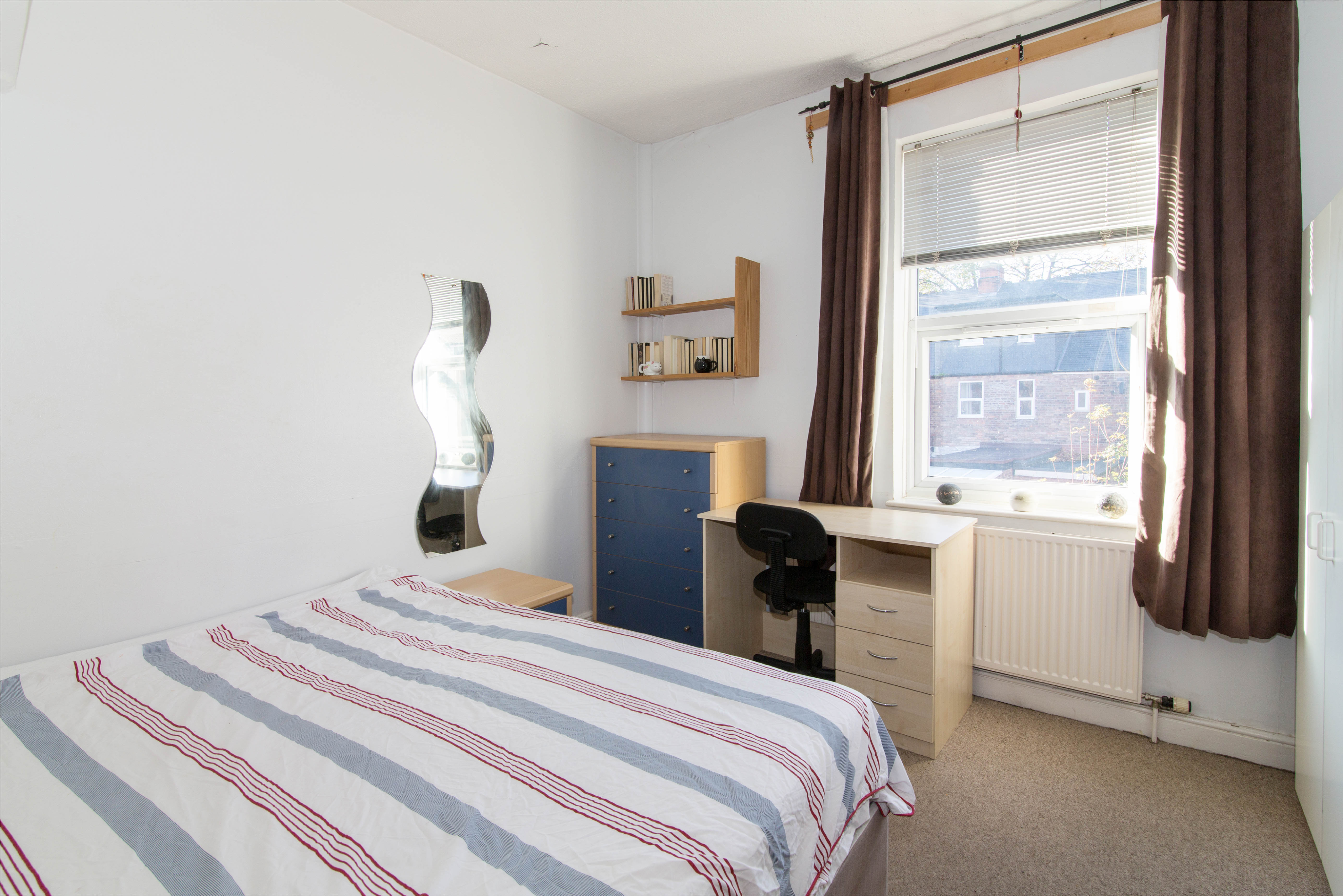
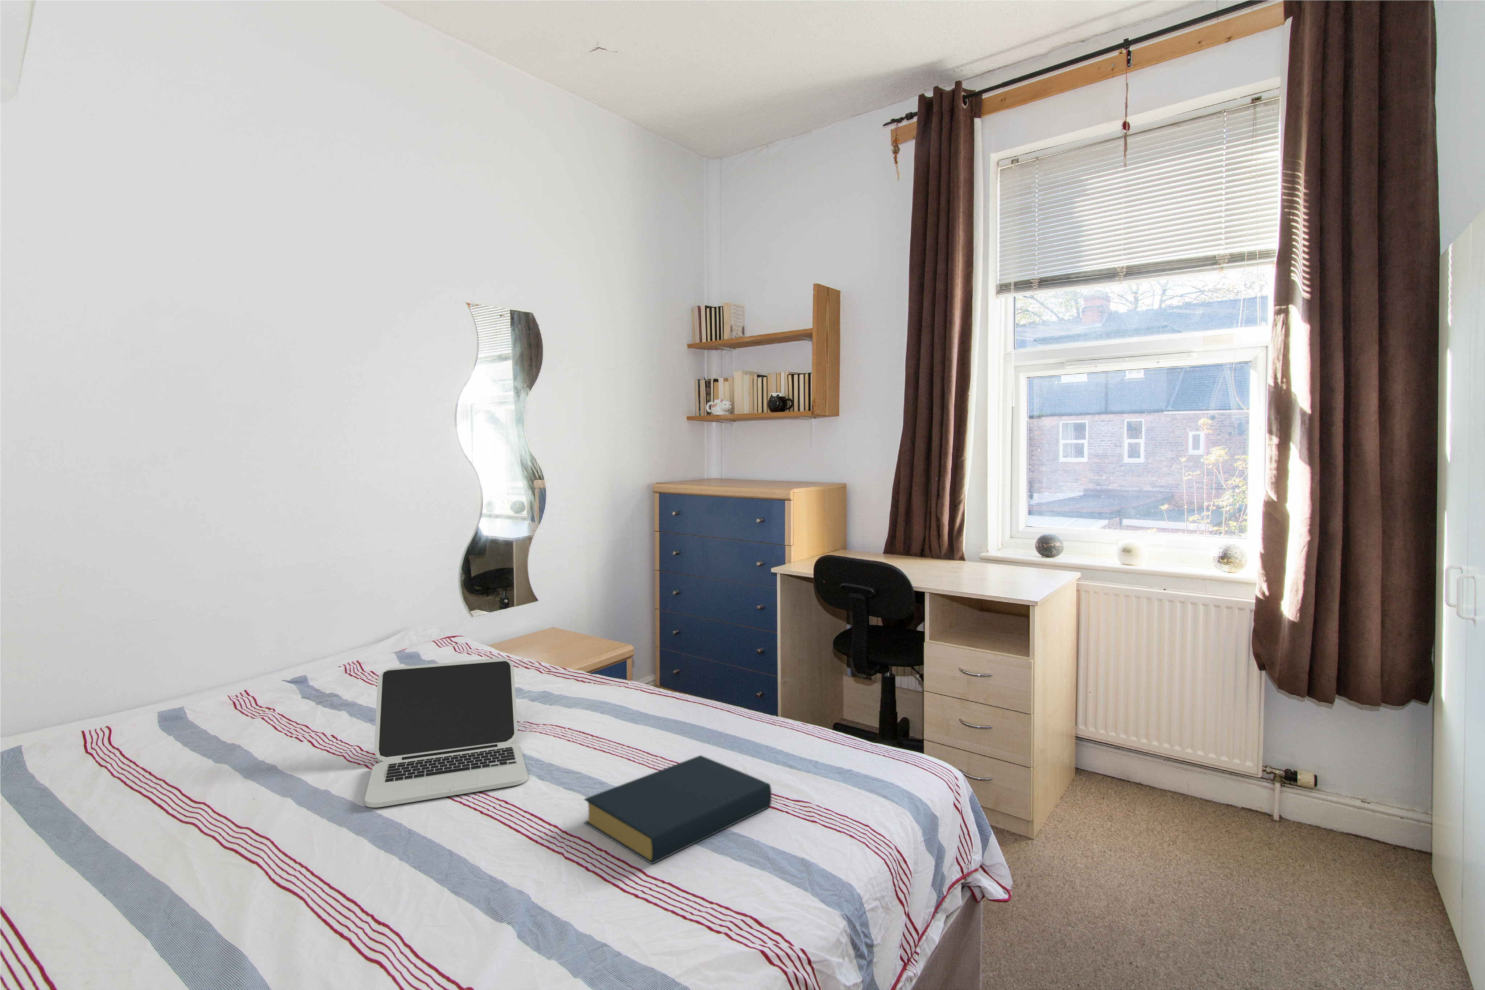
+ hardback book [584,755,772,864]
+ laptop [365,657,527,808]
